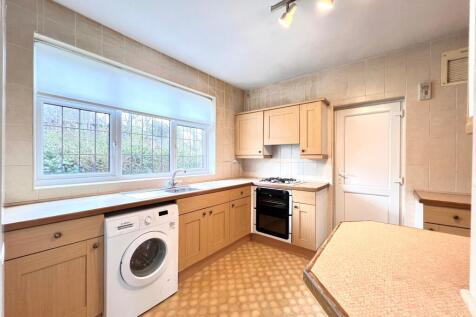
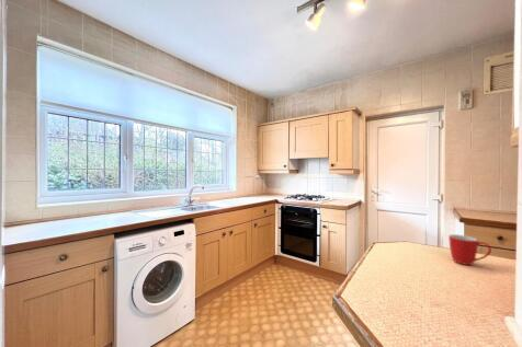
+ mug [447,233,492,266]
